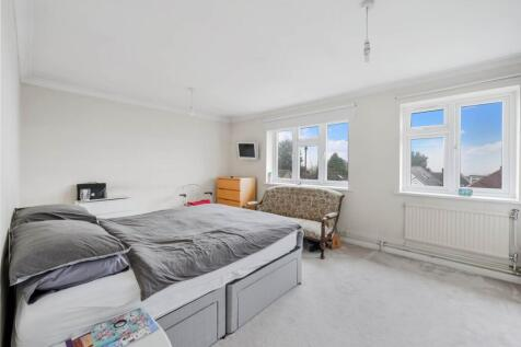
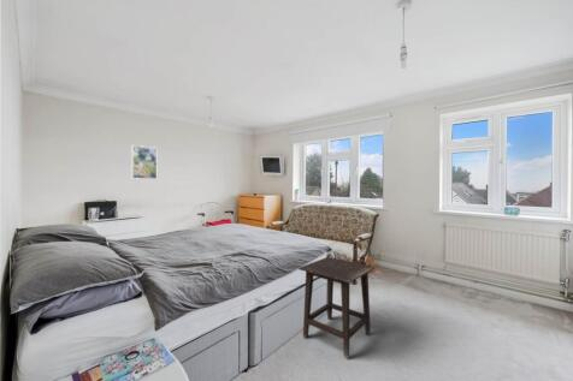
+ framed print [130,144,158,180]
+ side table [297,256,376,359]
